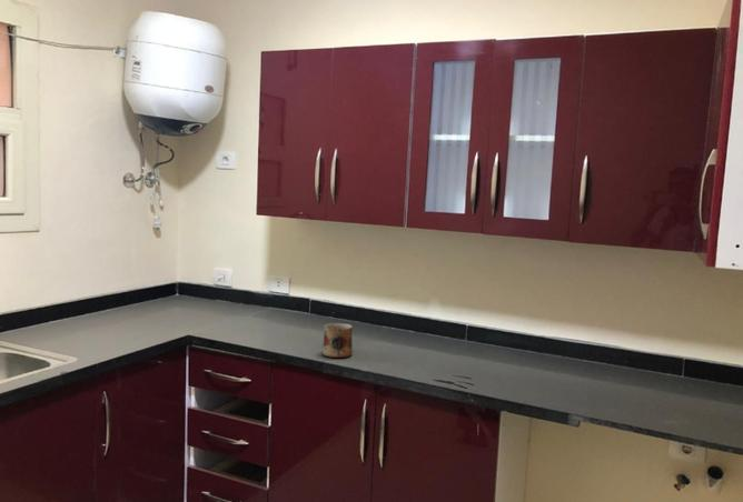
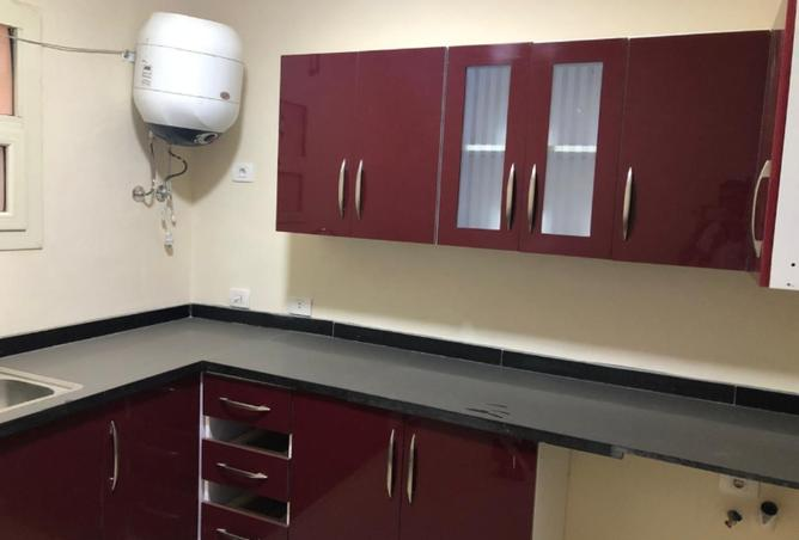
- mug [321,322,354,359]
